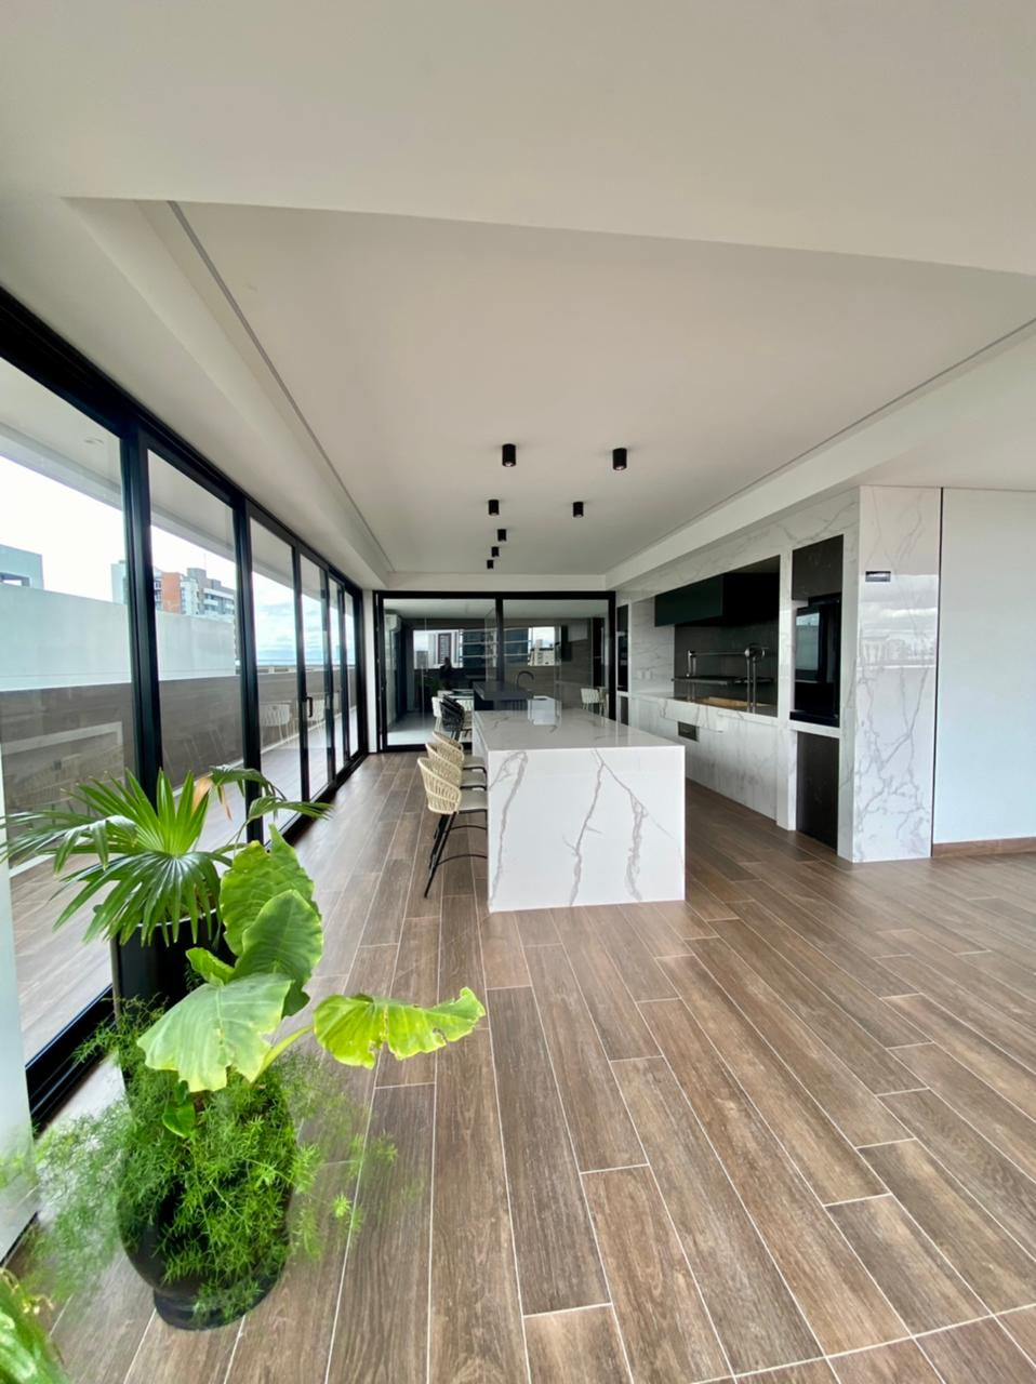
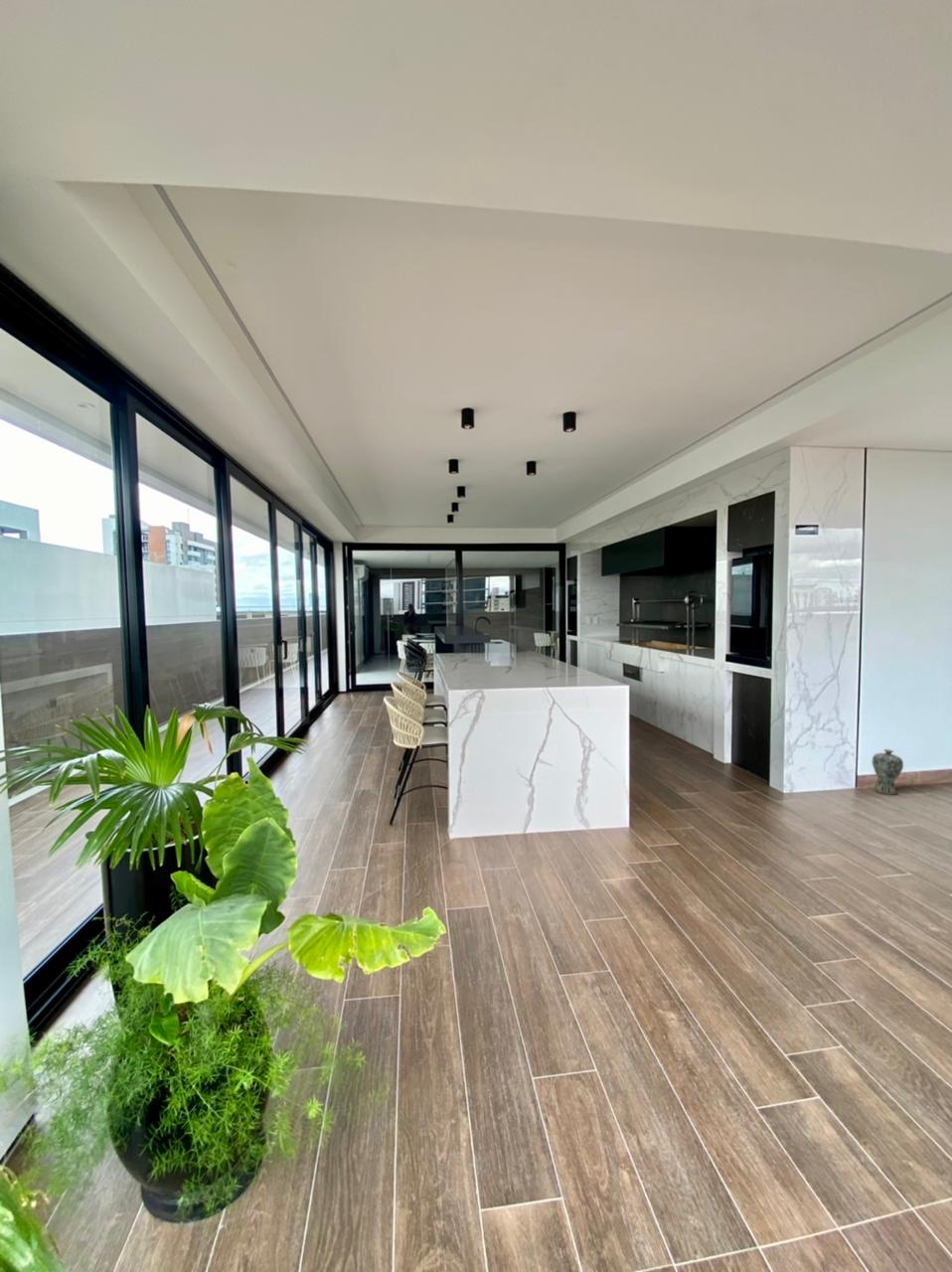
+ vase [872,748,904,796]
